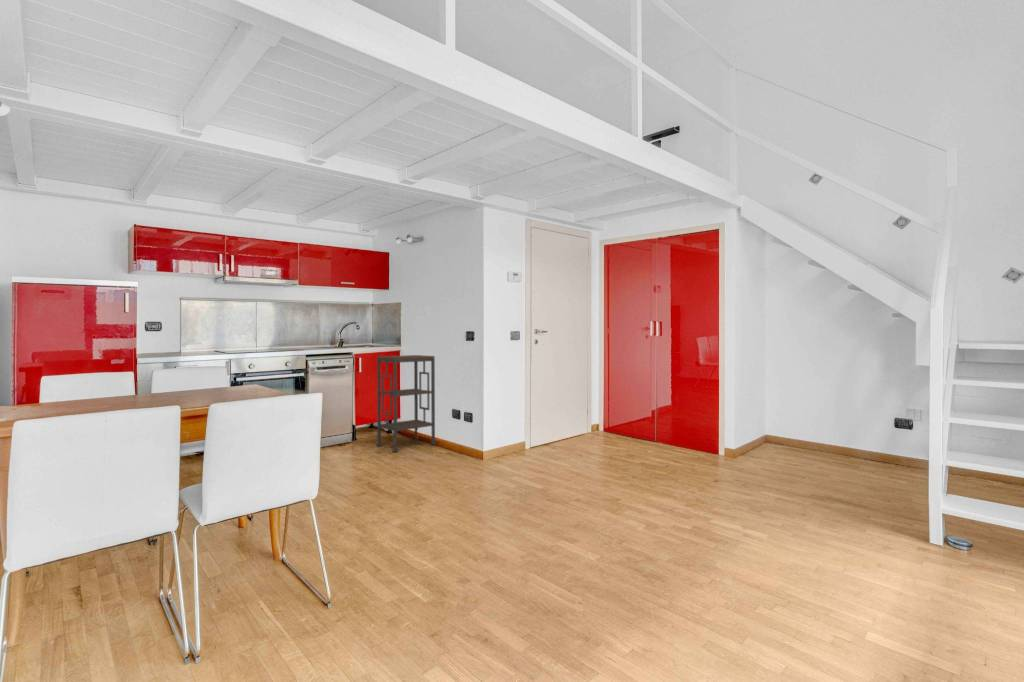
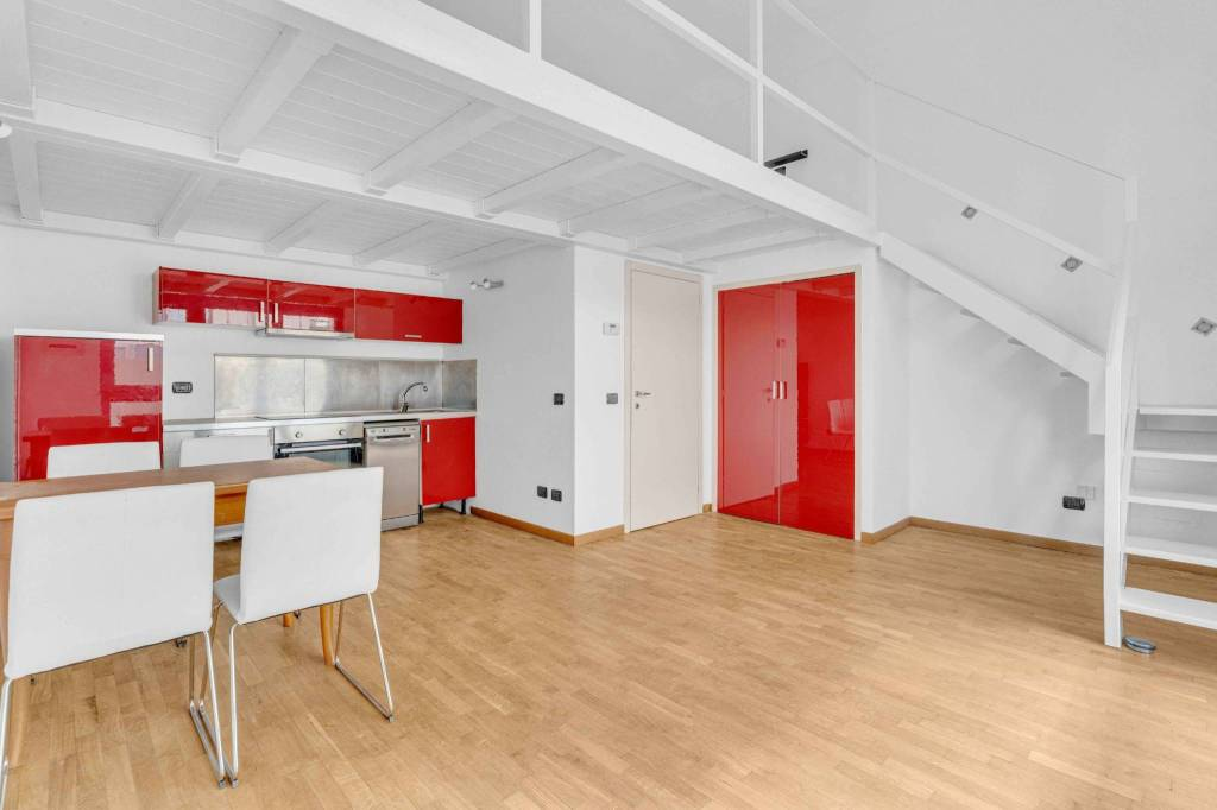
- shelving unit [376,354,437,453]
